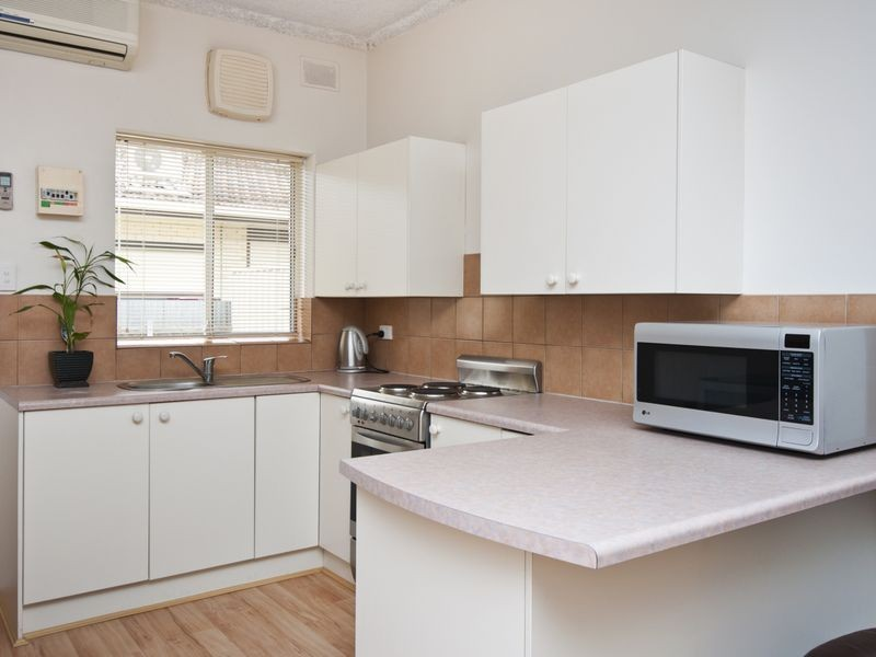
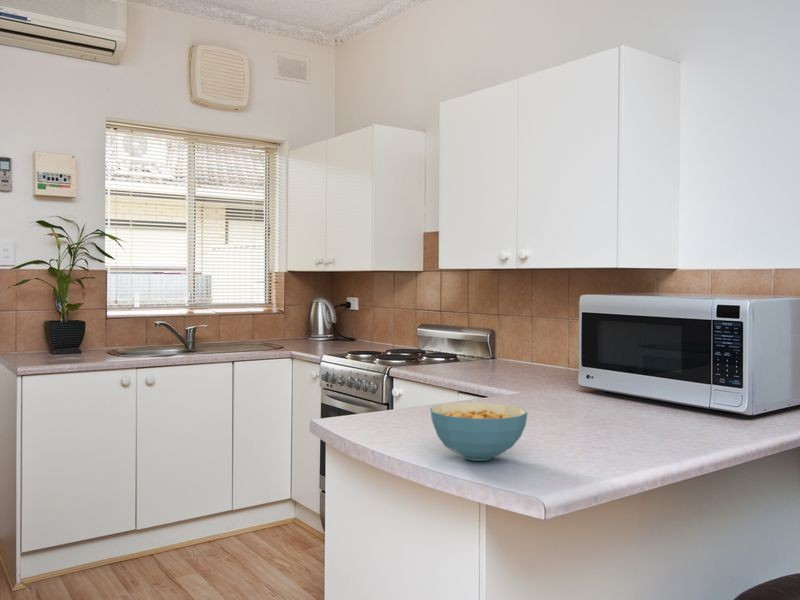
+ cereal bowl [429,402,528,462]
